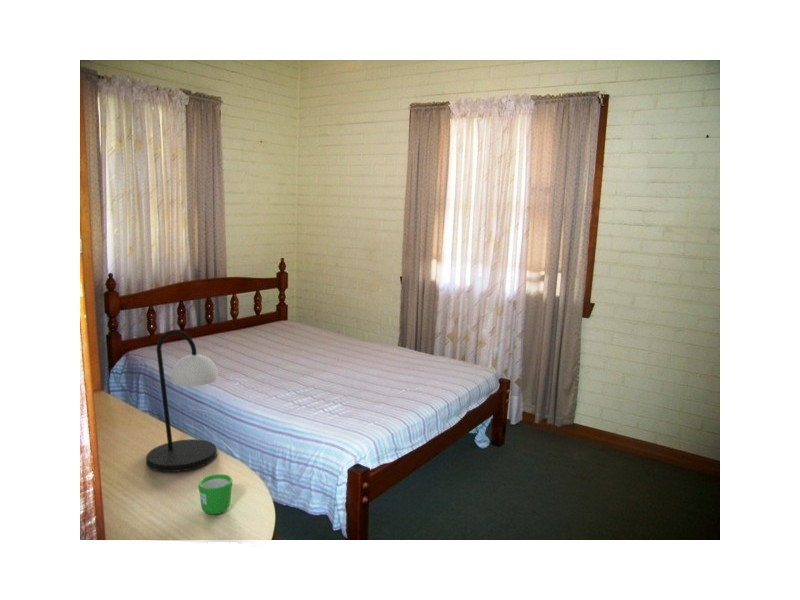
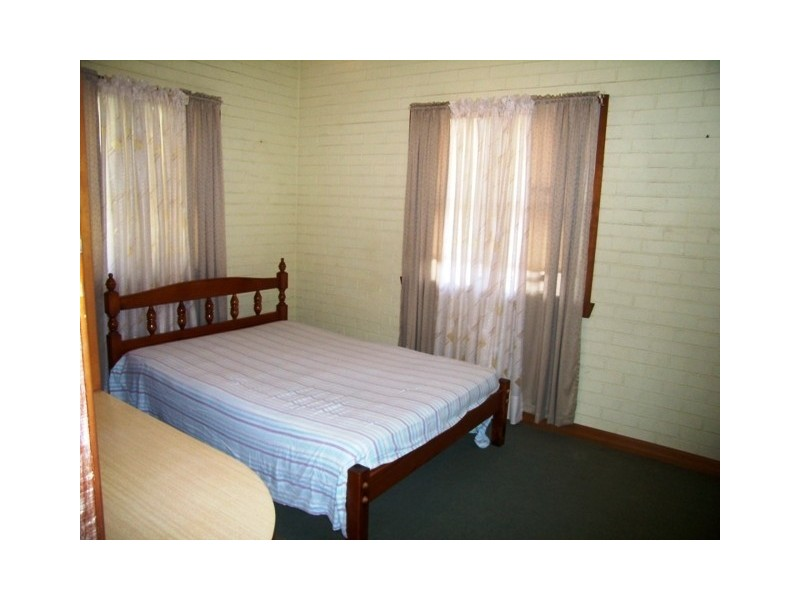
- mug [197,473,233,515]
- table lamp [145,329,219,473]
